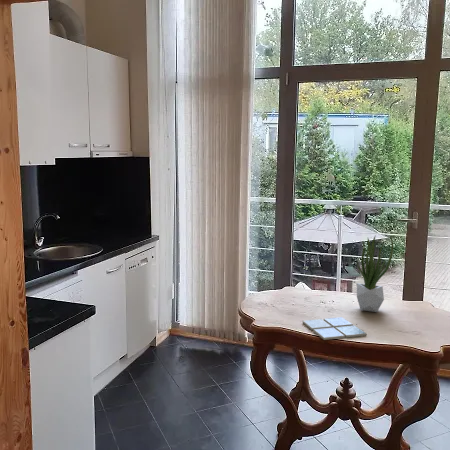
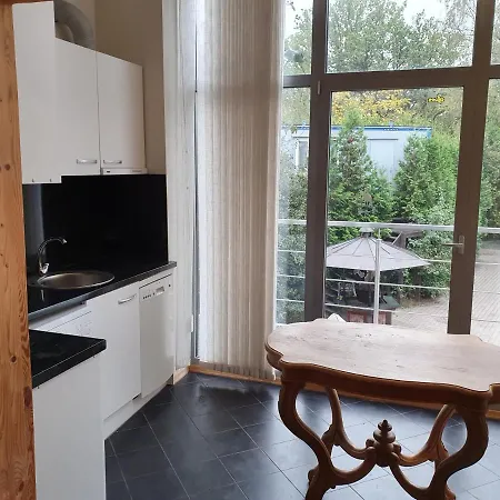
- drink coaster [302,316,368,341]
- potted plant [356,234,394,313]
